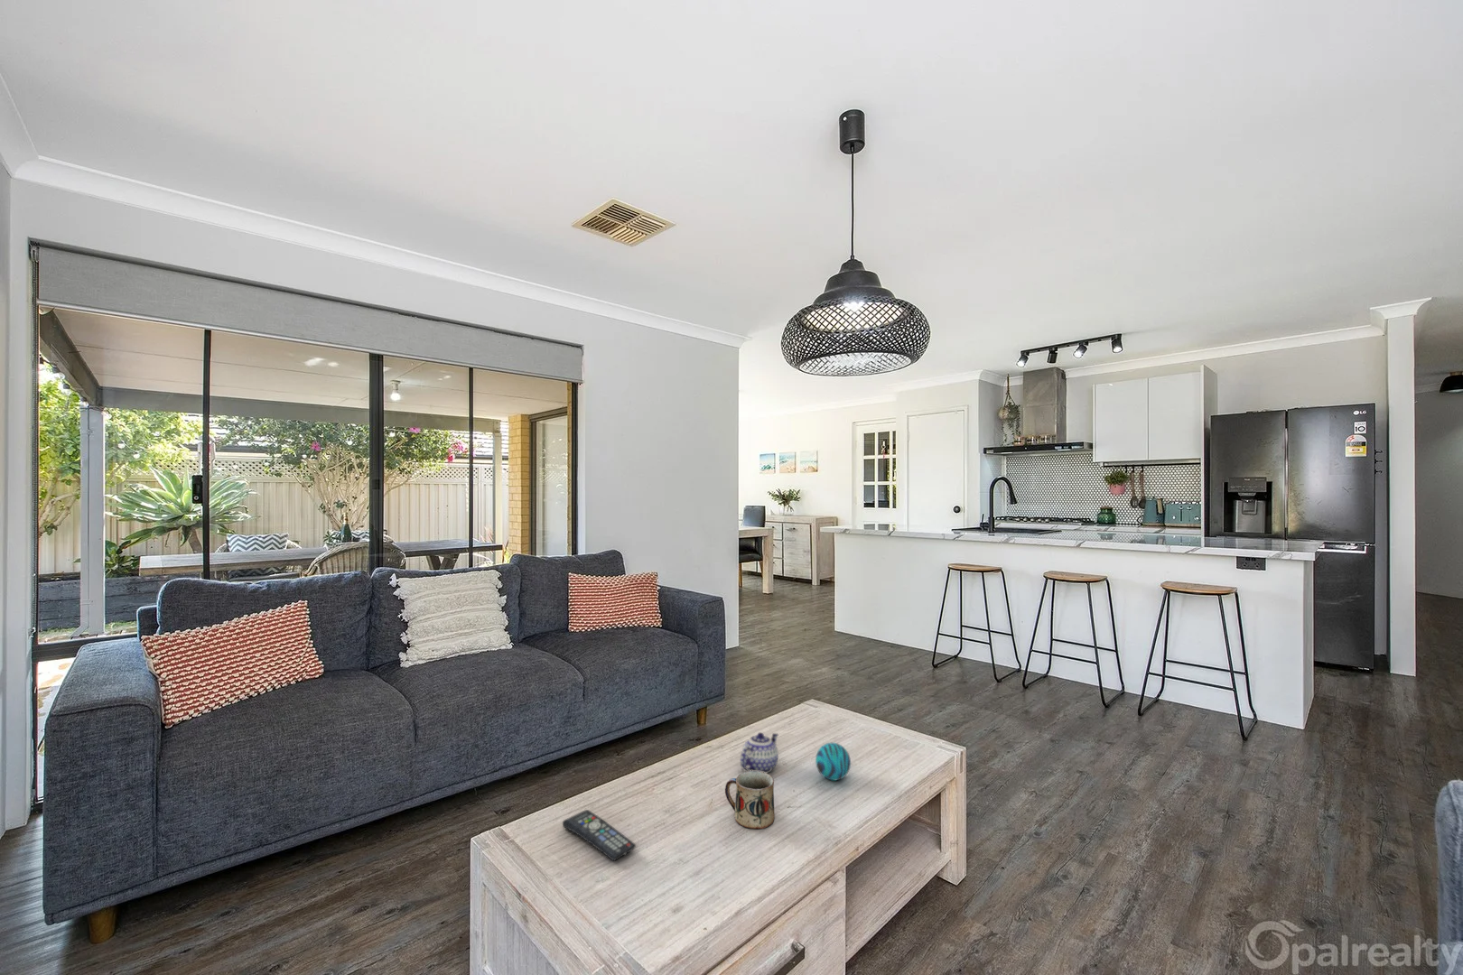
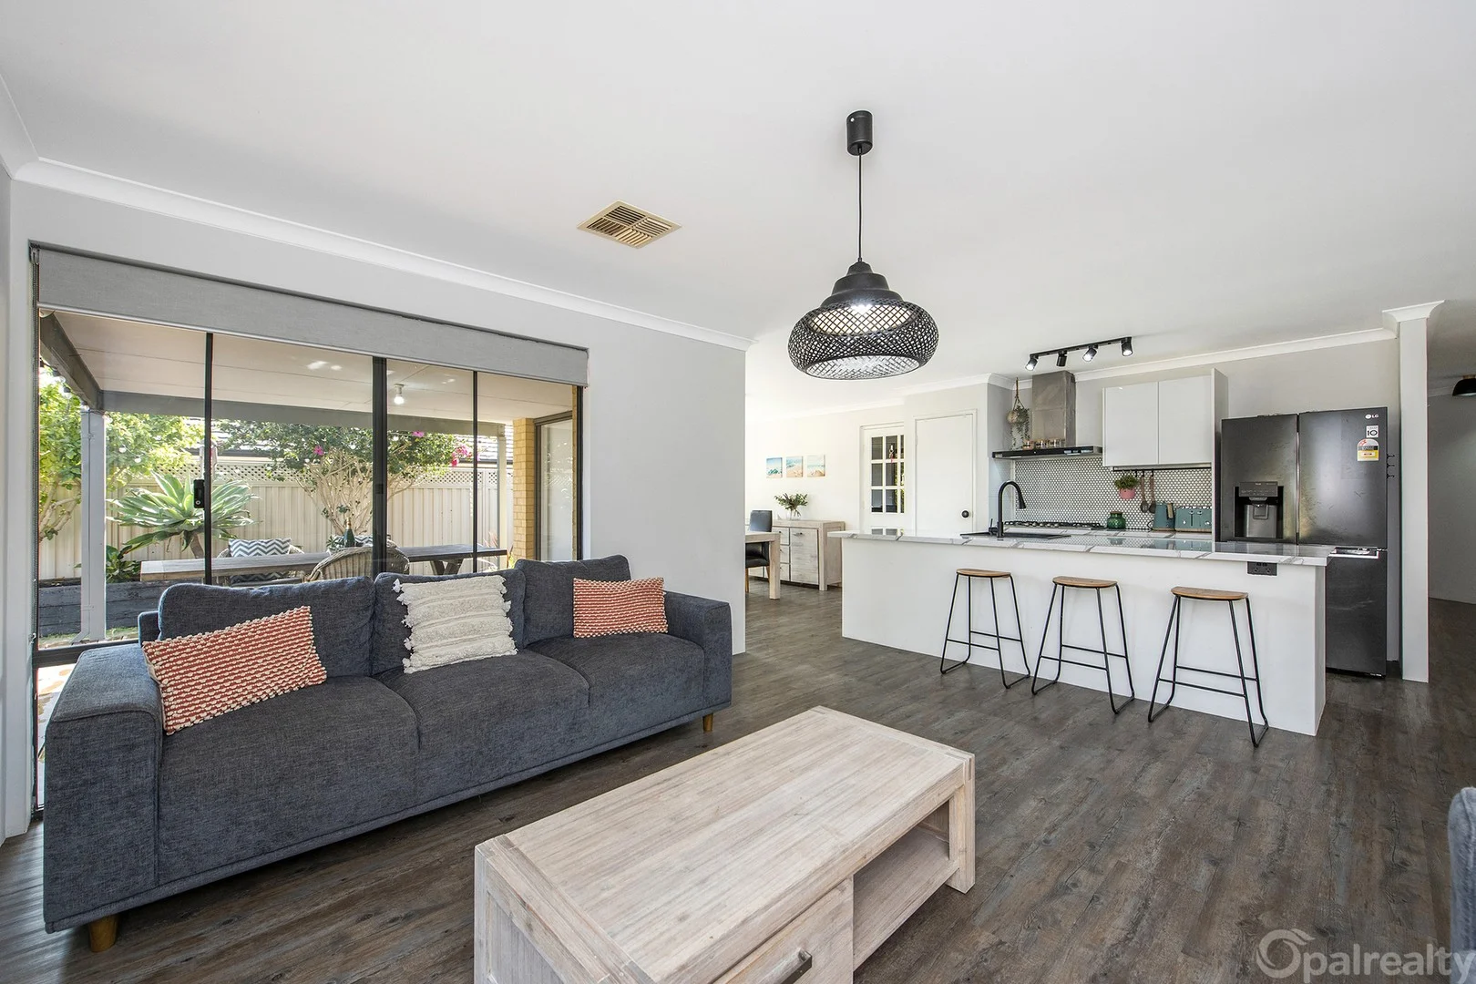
- teapot [739,731,779,774]
- decorative ball [814,742,851,781]
- remote control [562,809,637,861]
- mug [724,770,776,829]
